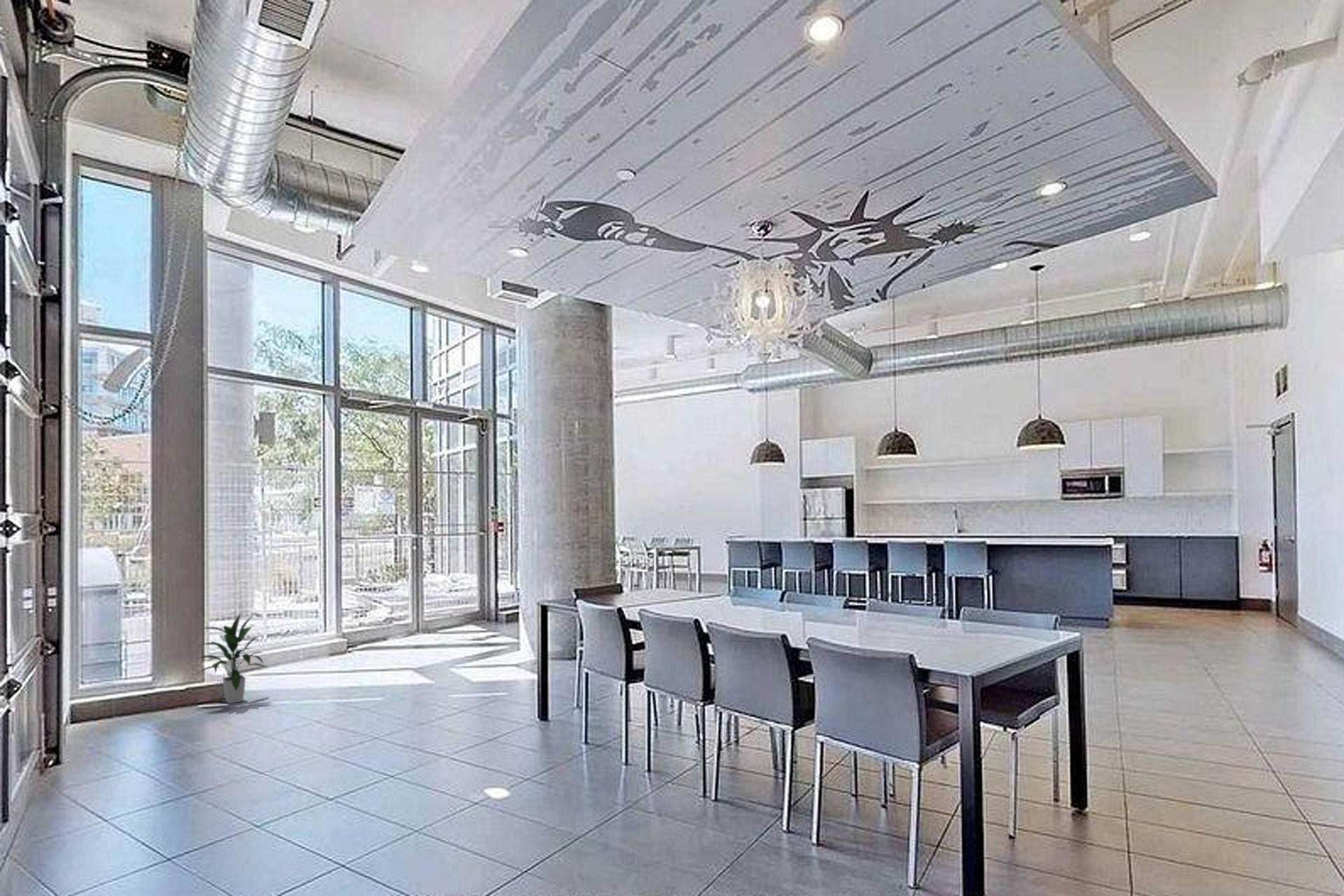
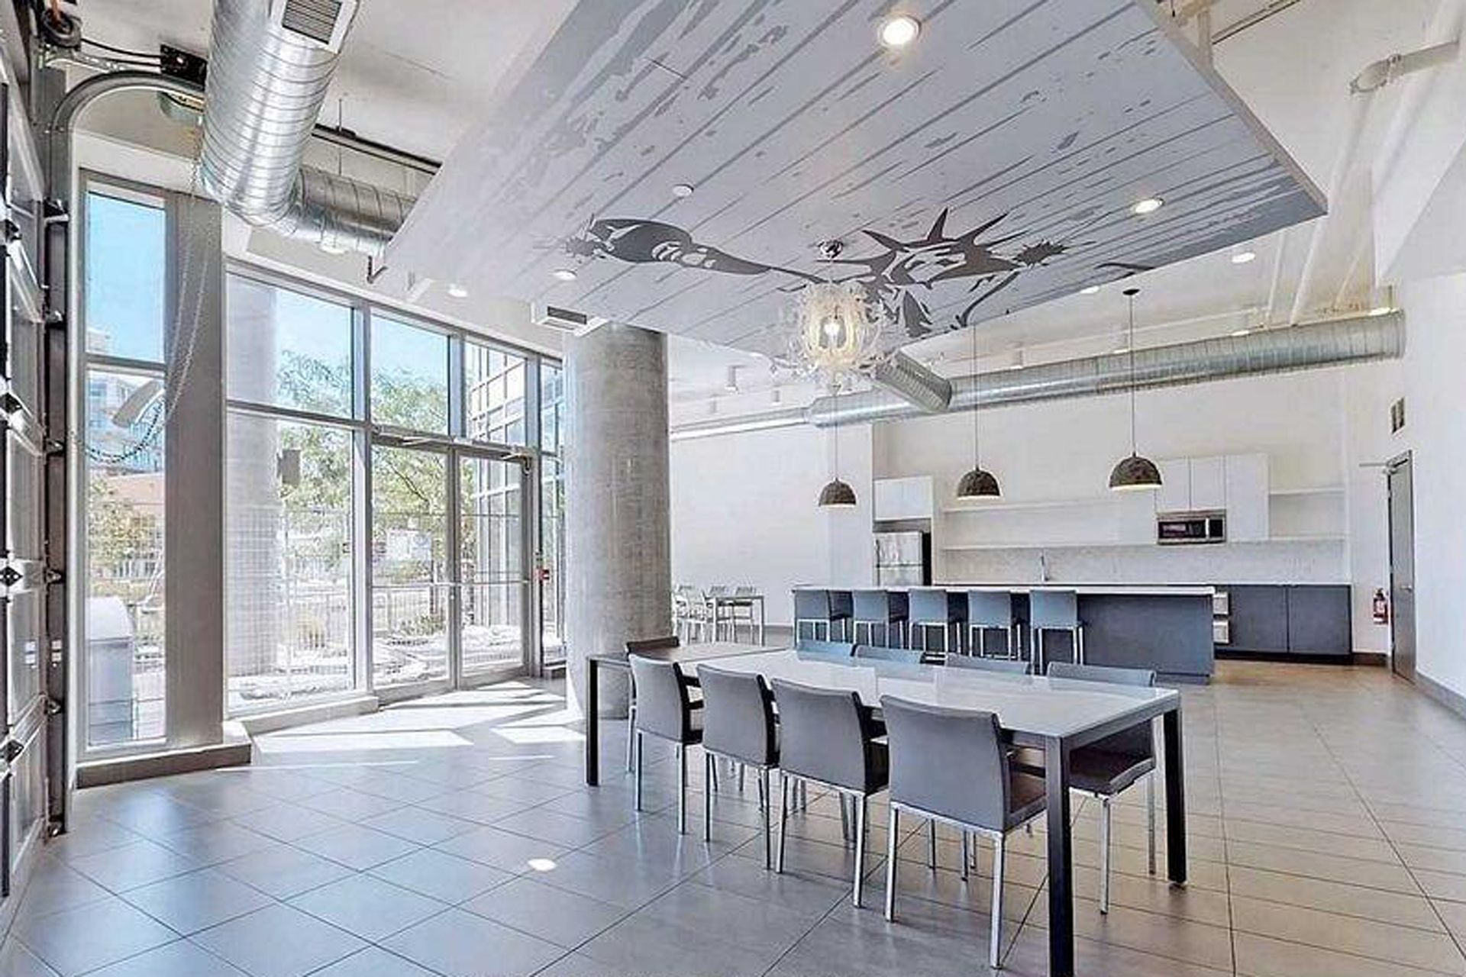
- indoor plant [193,613,267,704]
